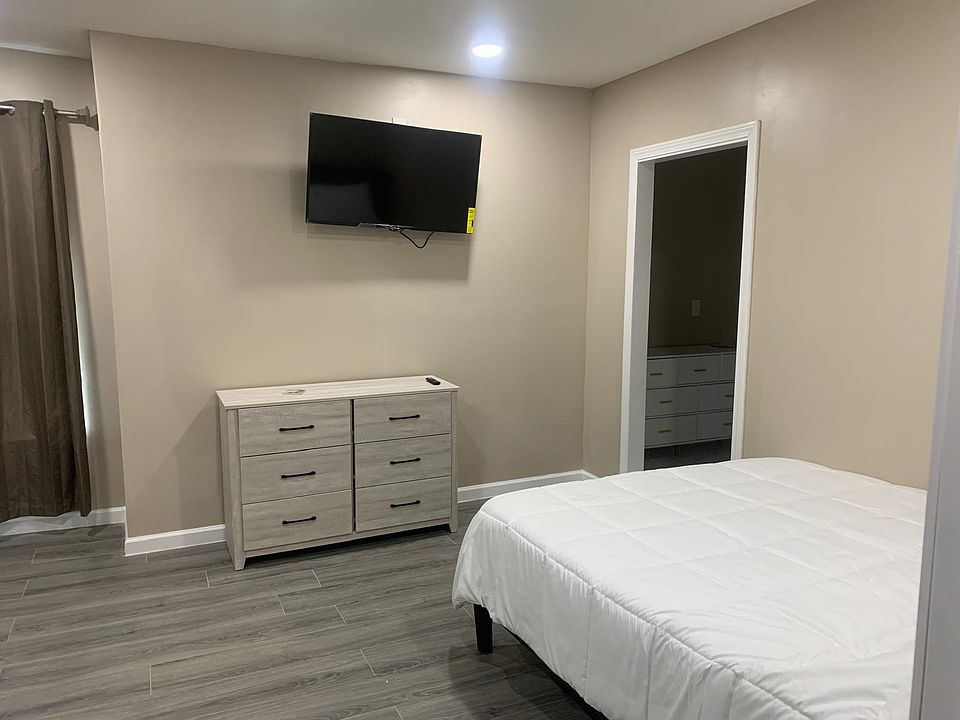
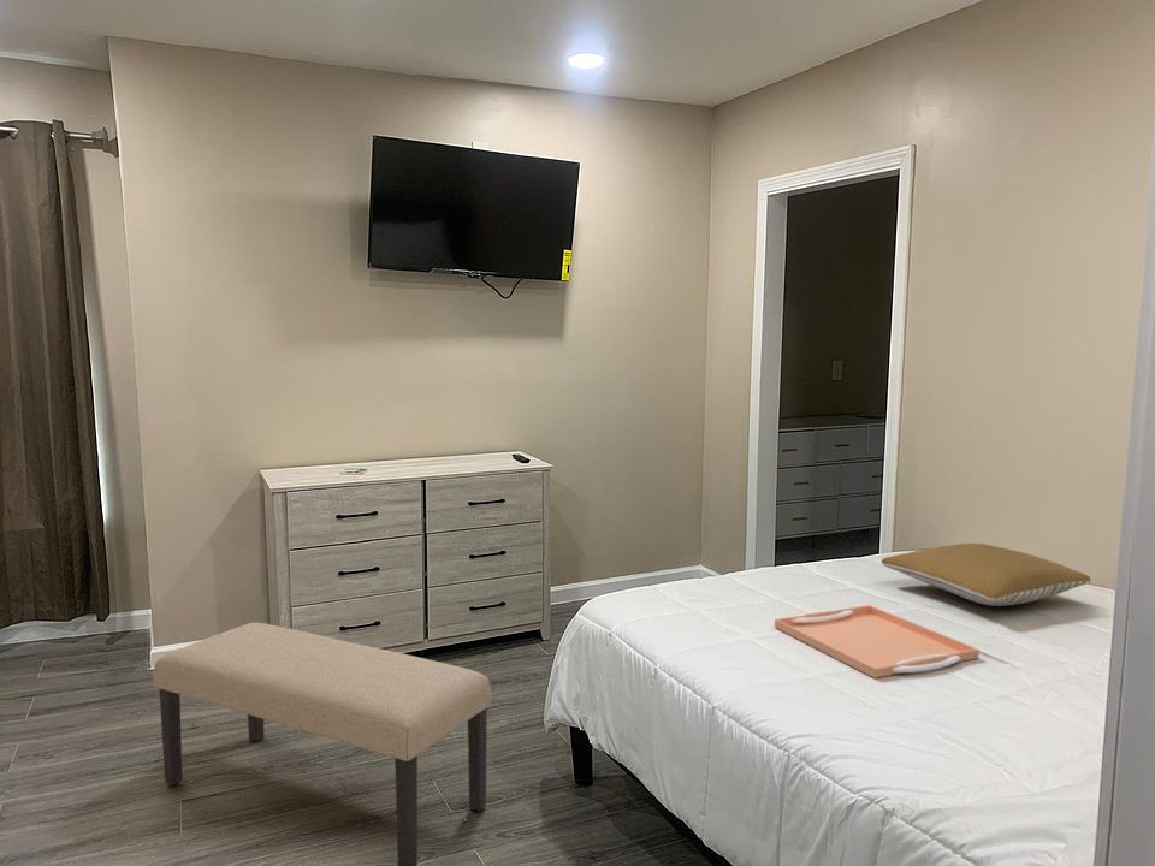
+ serving tray [774,604,981,680]
+ bench [152,621,492,866]
+ pillow [881,542,1091,607]
